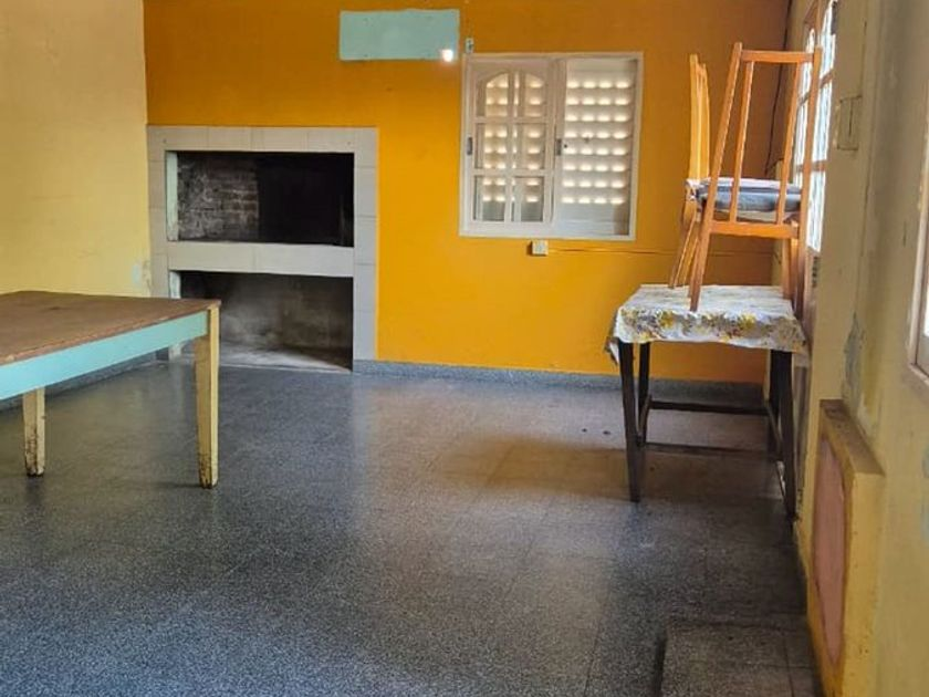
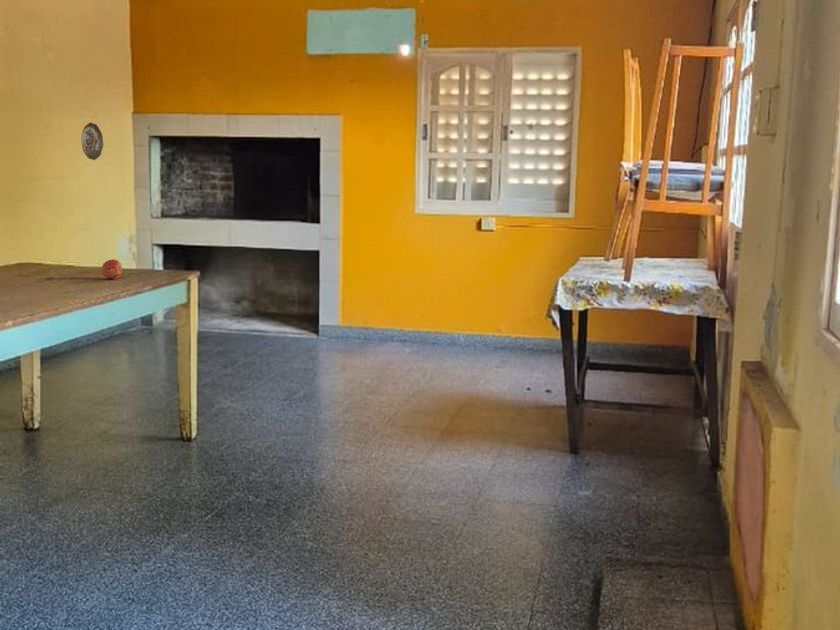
+ decorative plate [80,121,104,161]
+ apple [101,258,123,280]
